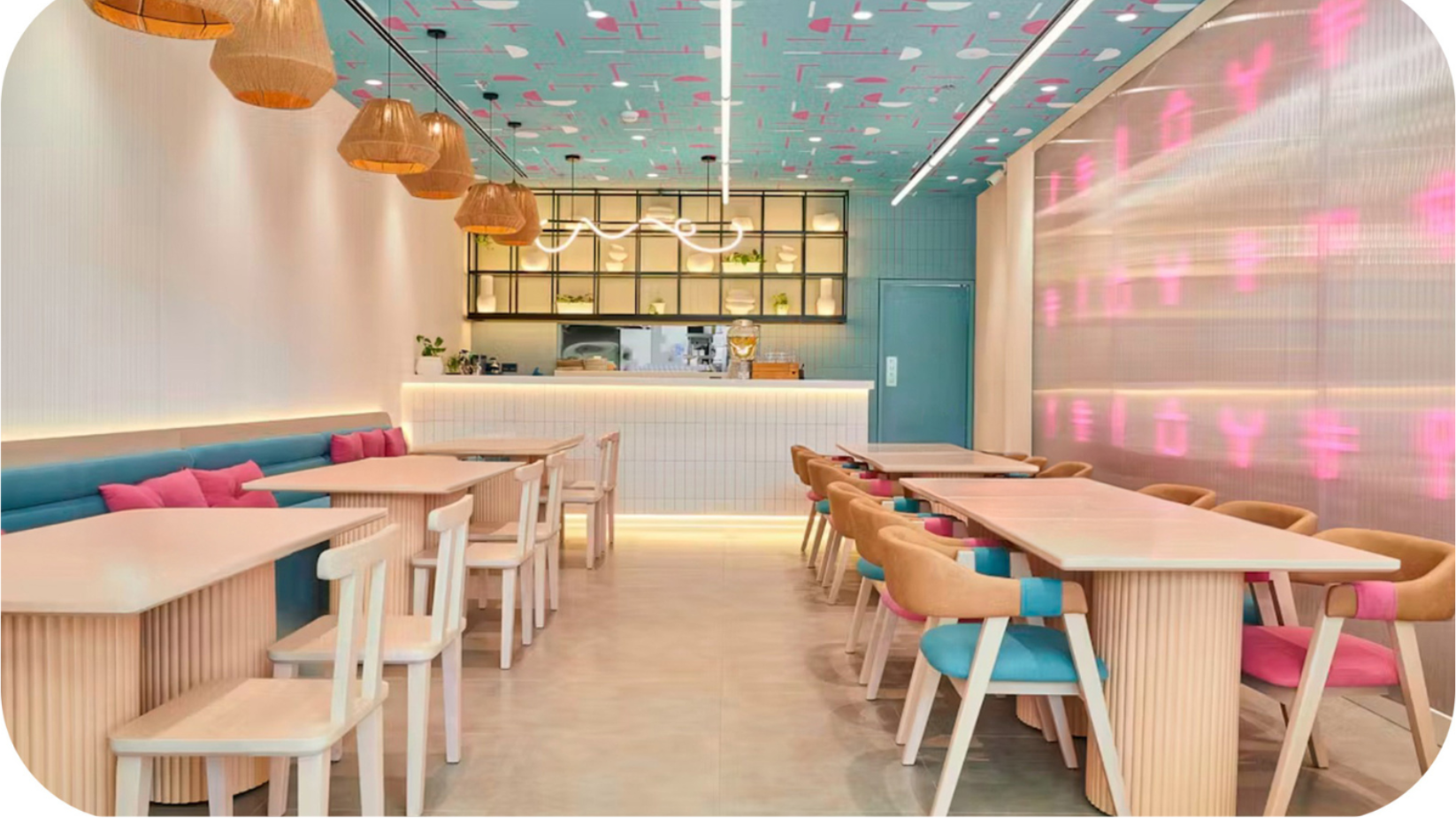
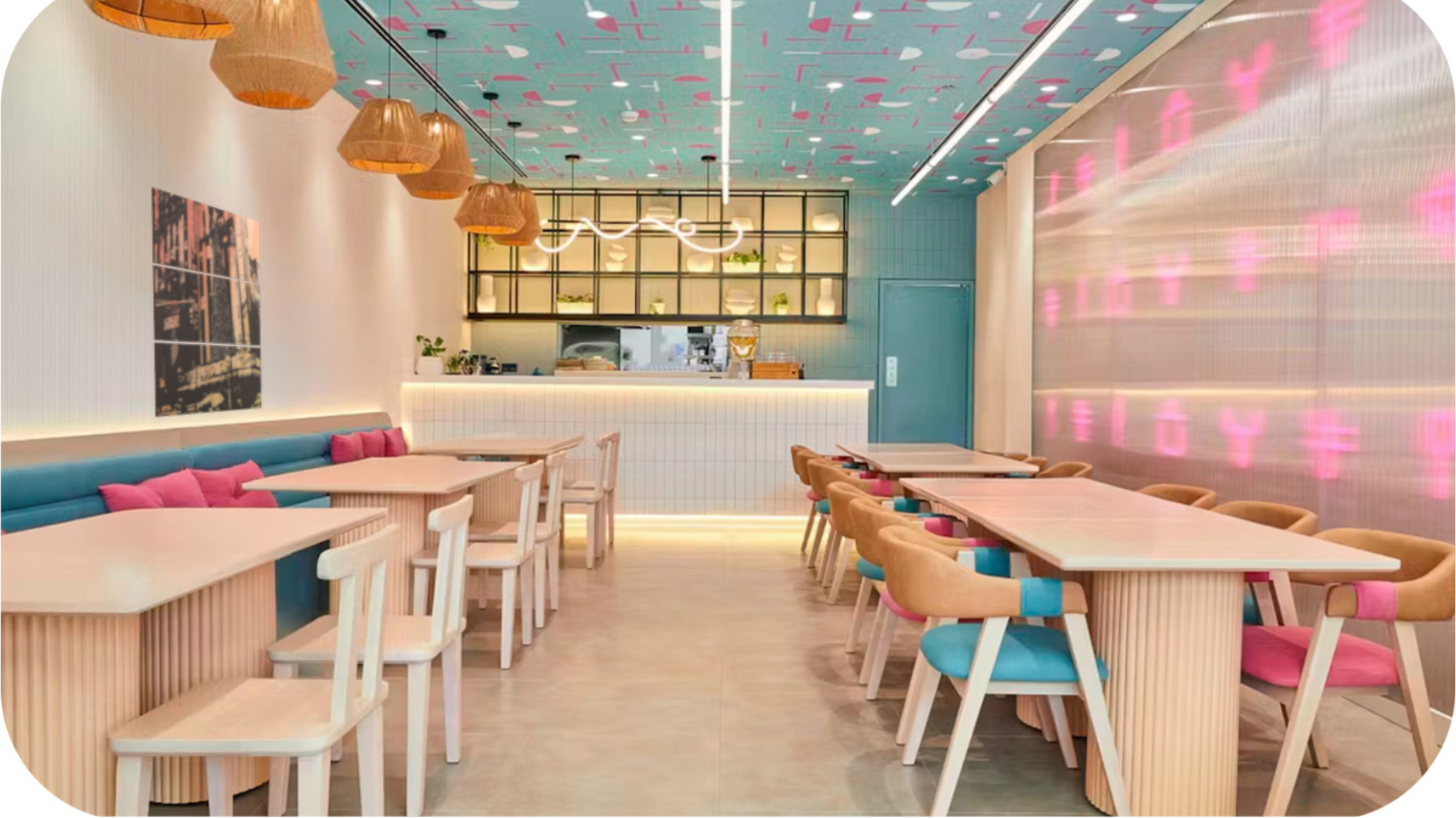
+ wall art [150,187,263,418]
